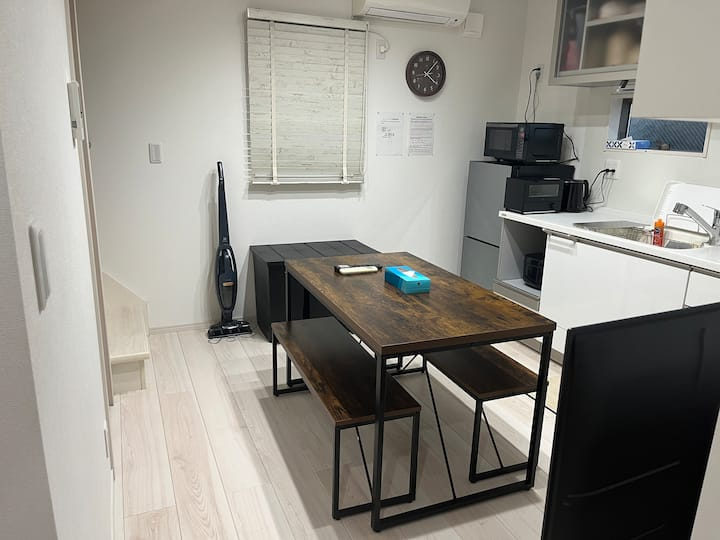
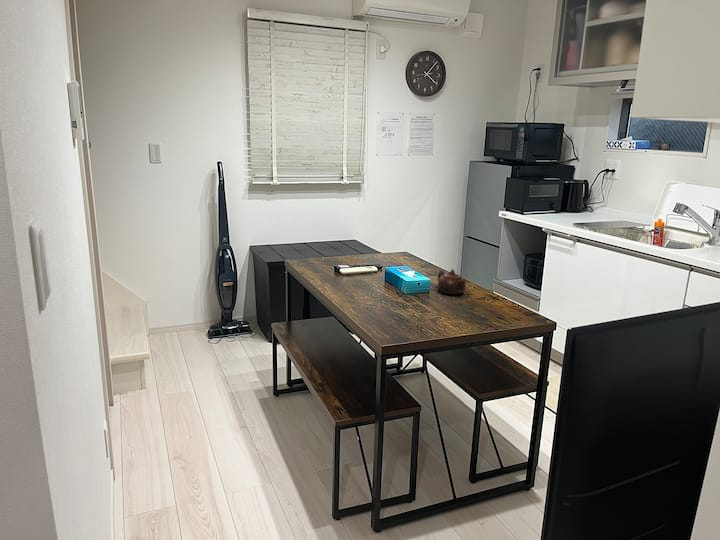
+ teapot [436,268,467,296]
